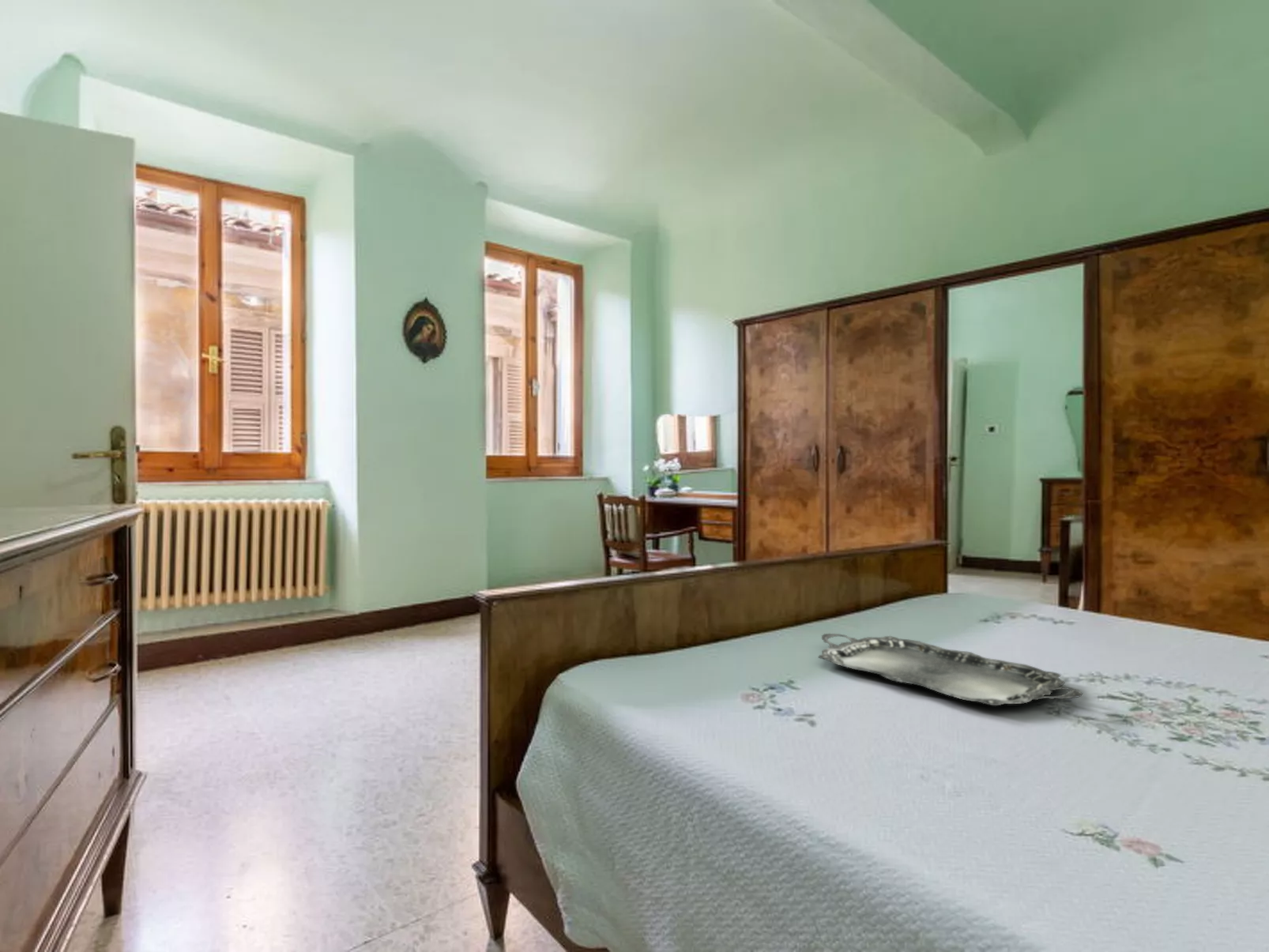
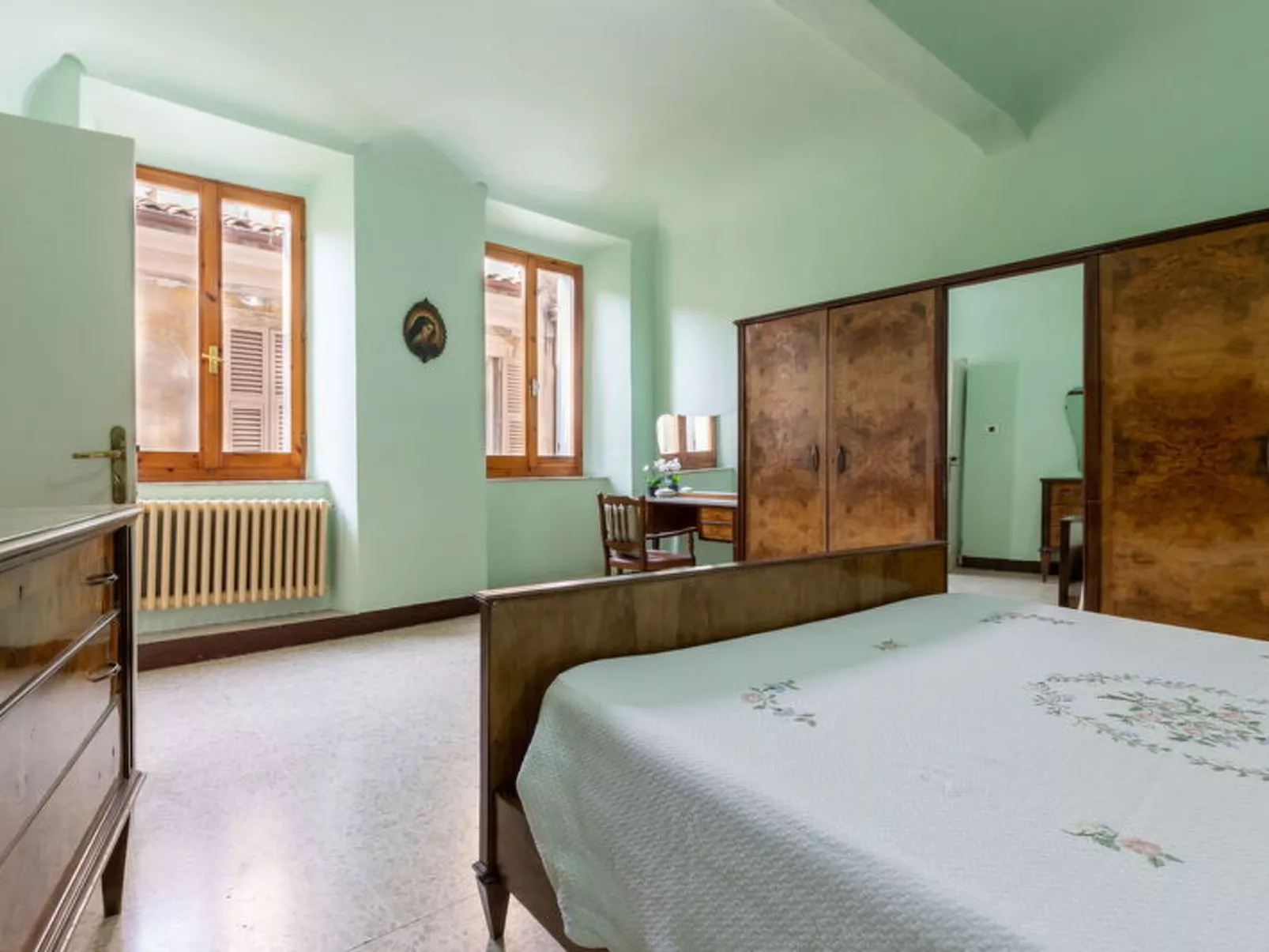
- serving tray [817,633,1084,706]
